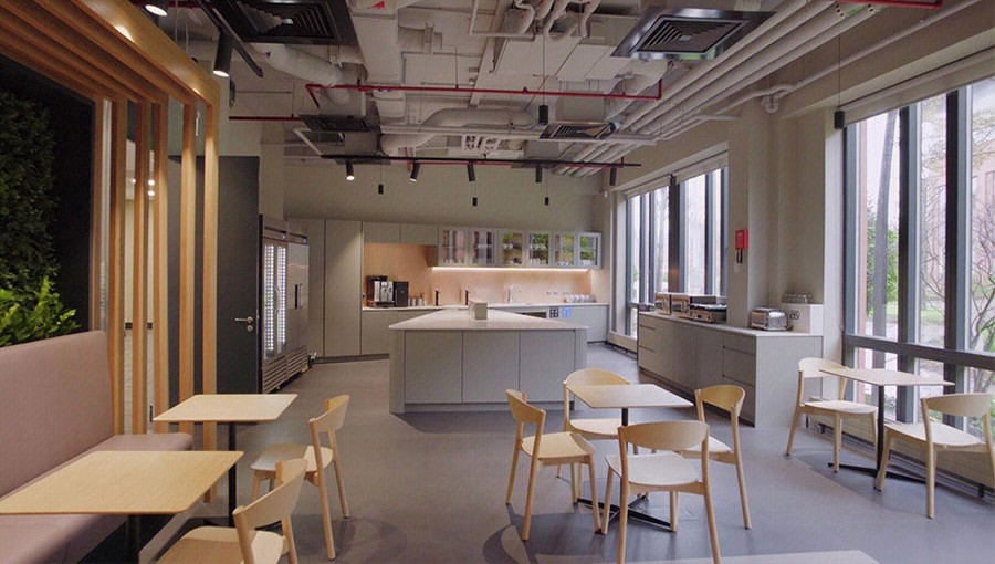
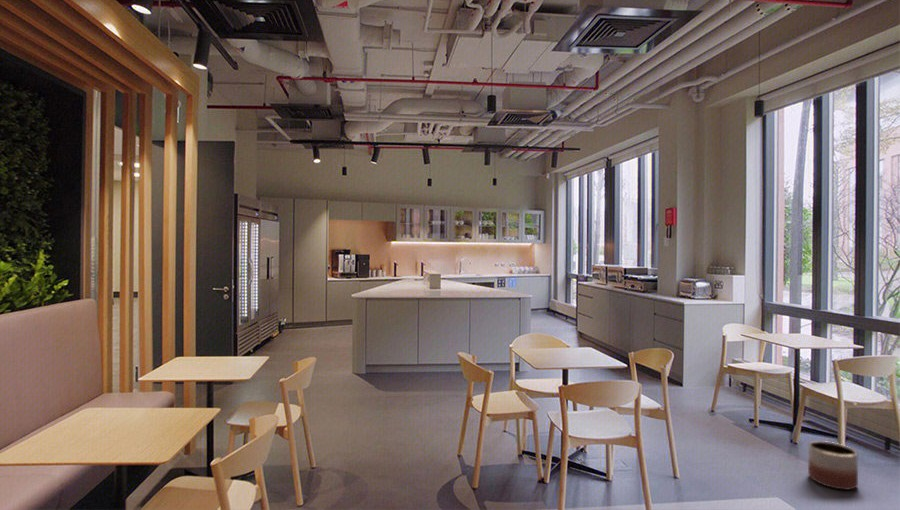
+ planter [807,440,859,491]
